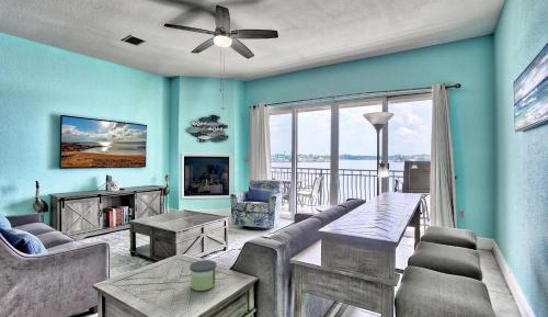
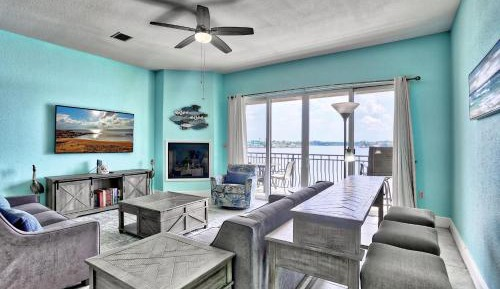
- candle [189,259,217,292]
